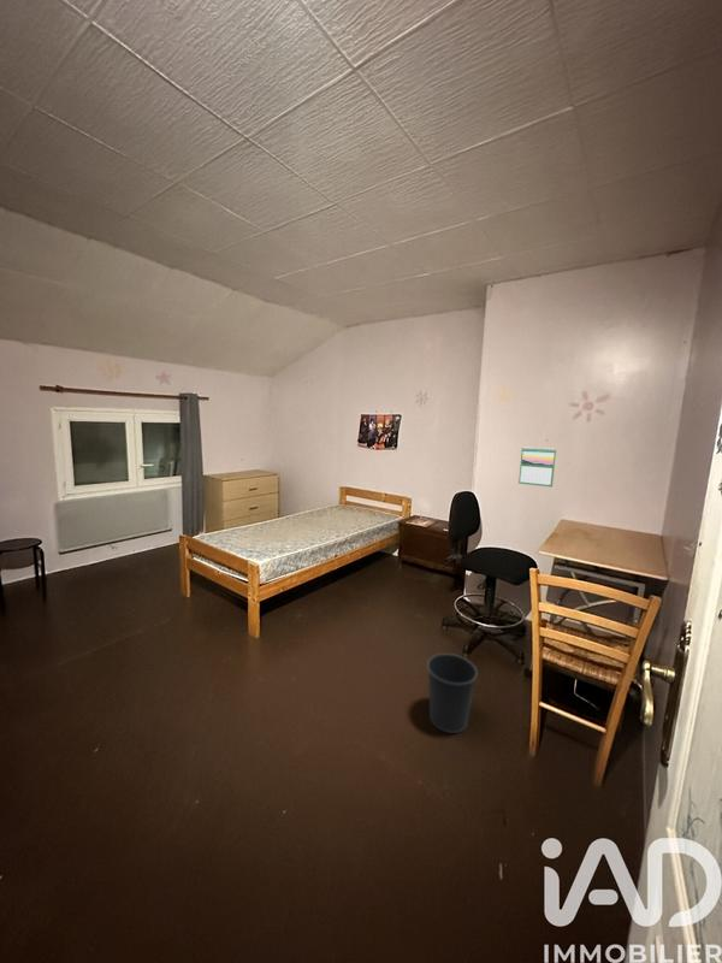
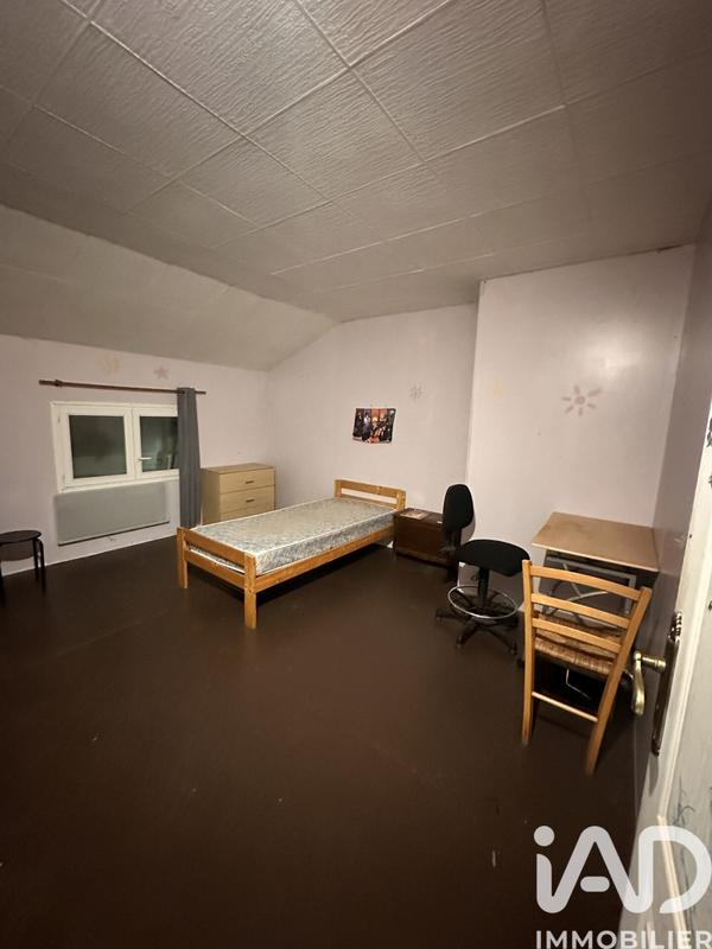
- calendar [517,447,557,489]
- wastebasket [426,652,479,734]
